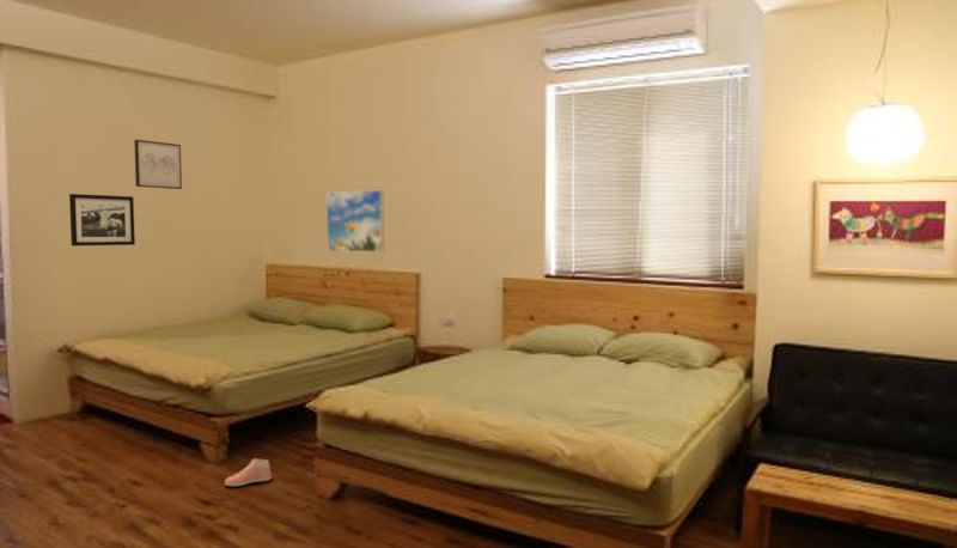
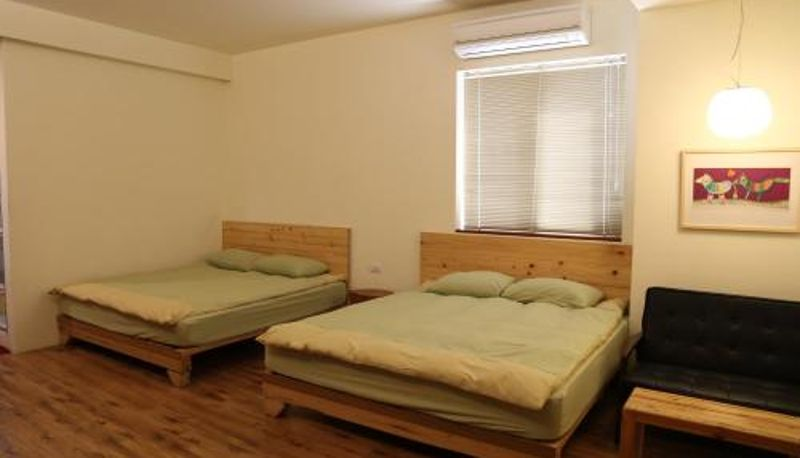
- picture frame [68,193,136,246]
- sneaker [224,457,273,487]
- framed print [325,189,385,254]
- wall art [133,139,183,190]
